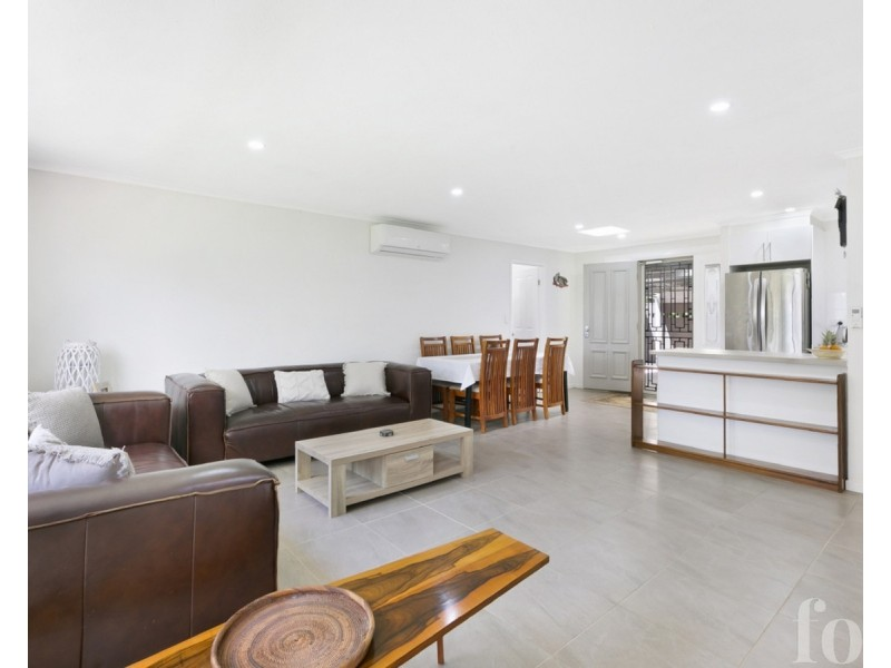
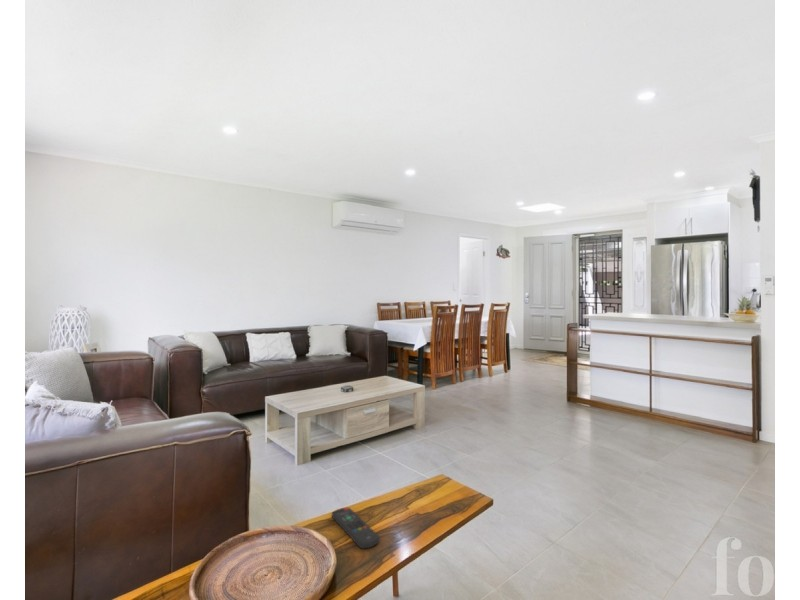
+ remote control [331,507,381,549]
